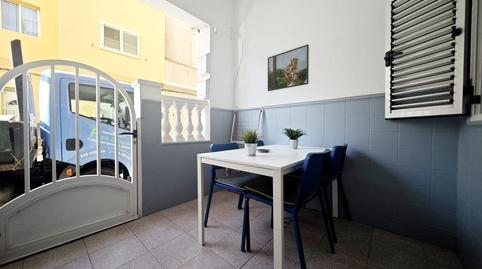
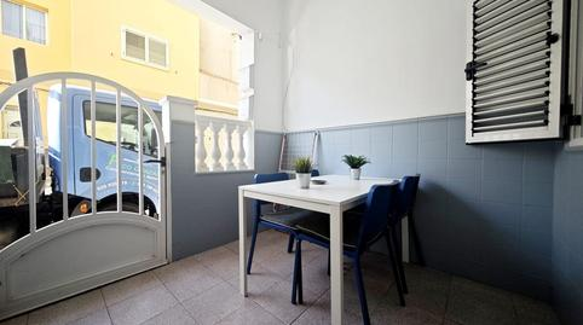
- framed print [267,43,310,92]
